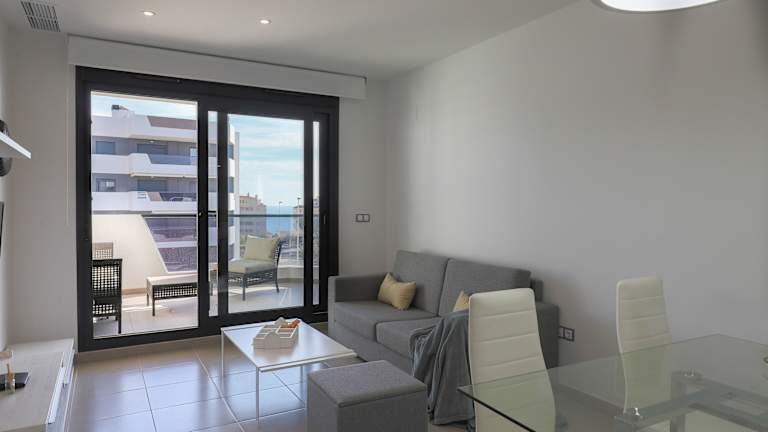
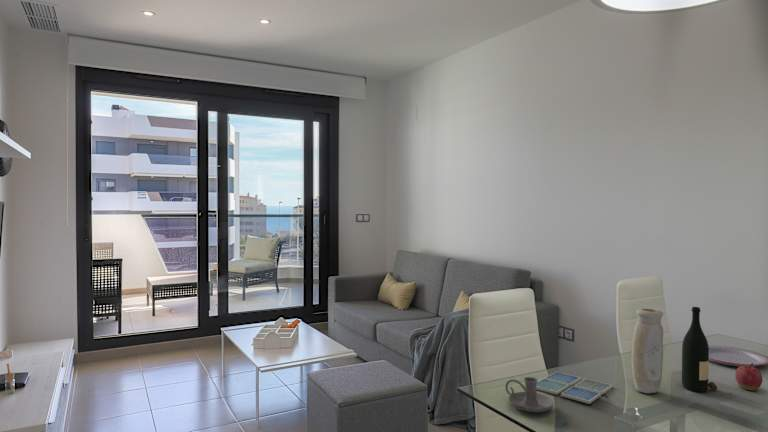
+ vase [630,308,664,395]
+ plate [708,344,768,367]
+ drink coaster [536,371,614,405]
+ candle holder [505,376,554,413]
+ wine bottle [681,306,718,393]
+ apple [734,363,763,391]
